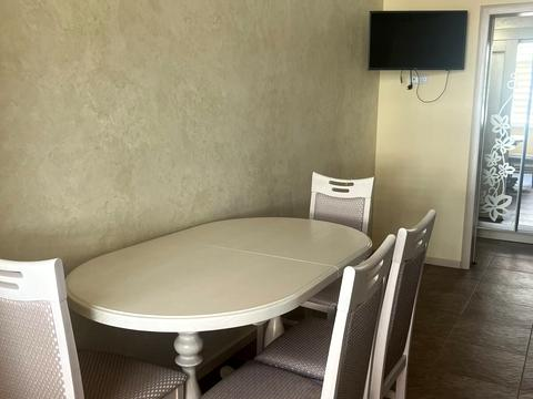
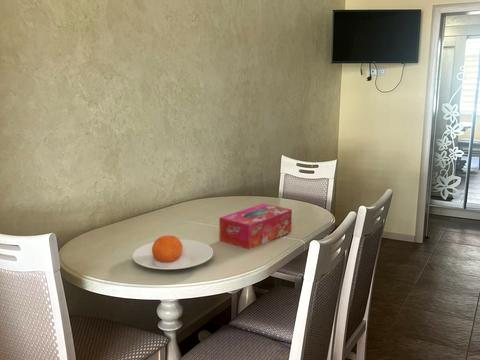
+ tissue box [218,203,293,250]
+ plate [131,235,214,270]
